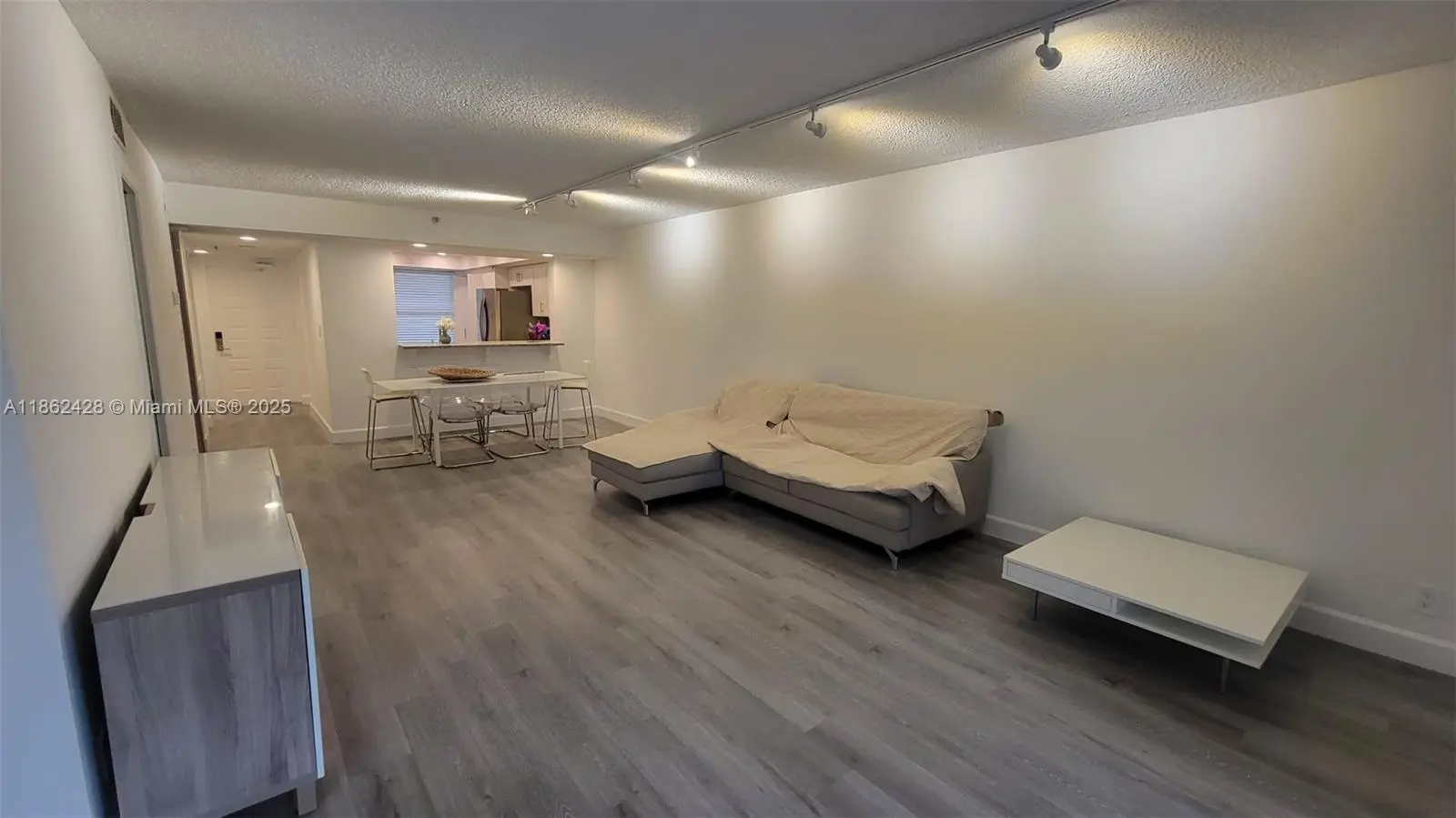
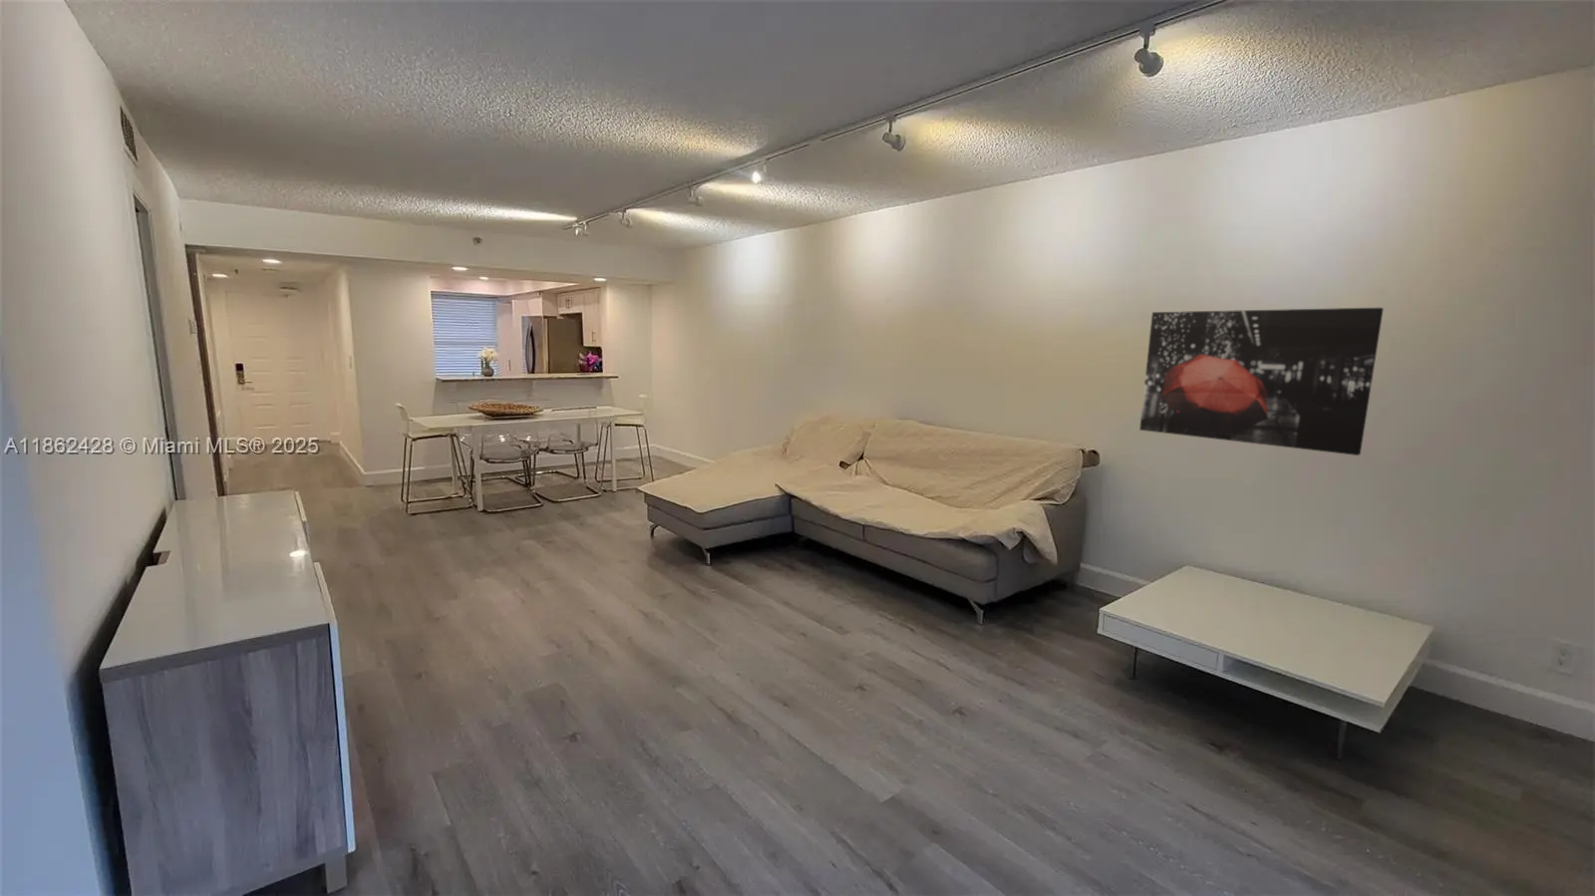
+ wall art [1138,307,1385,457]
